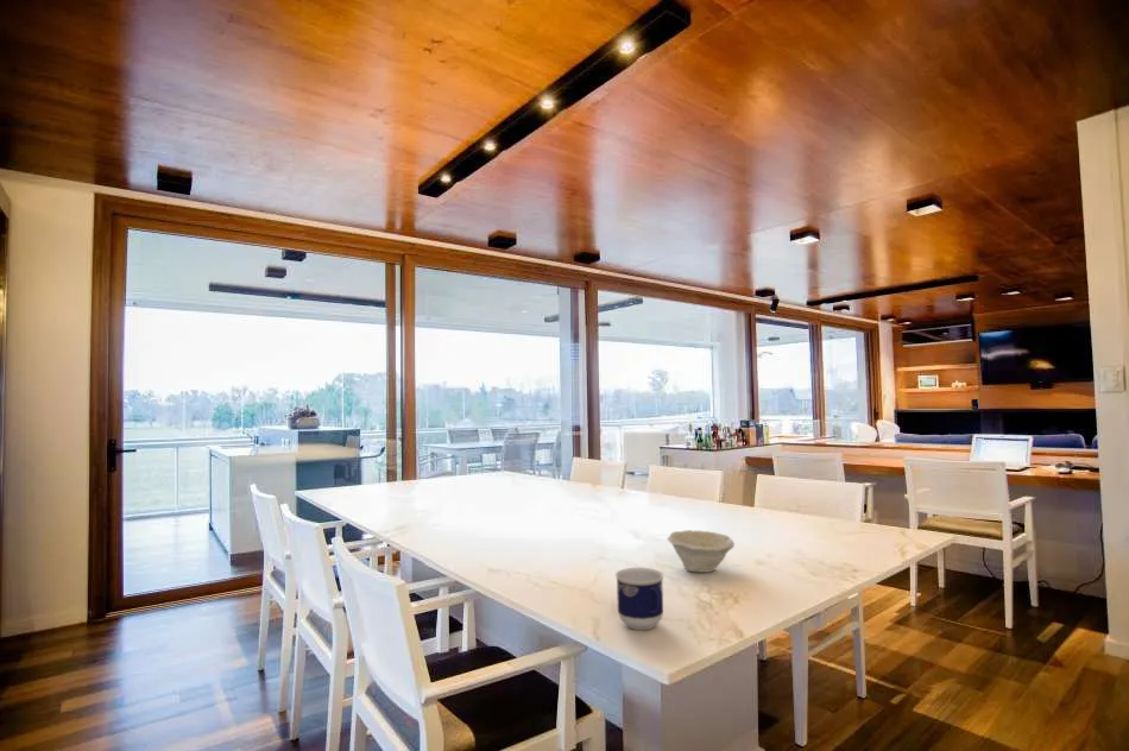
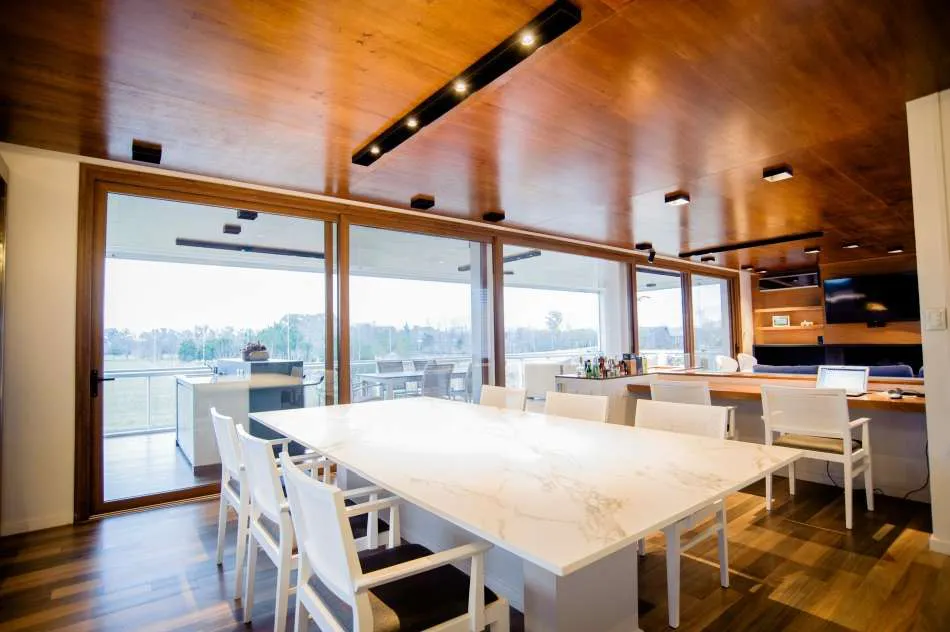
- bowl [666,529,736,574]
- cup [614,567,664,631]
